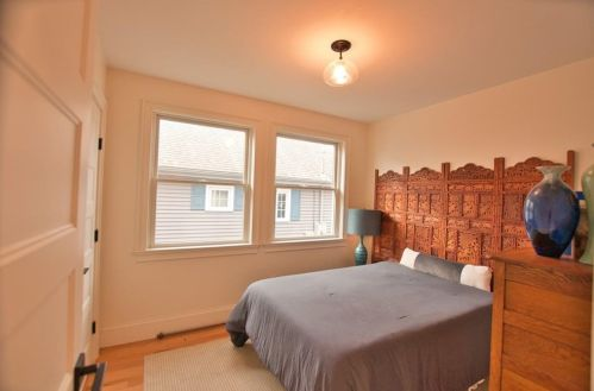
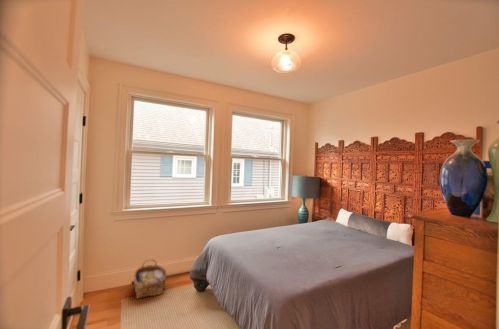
+ woven basket [133,258,168,300]
